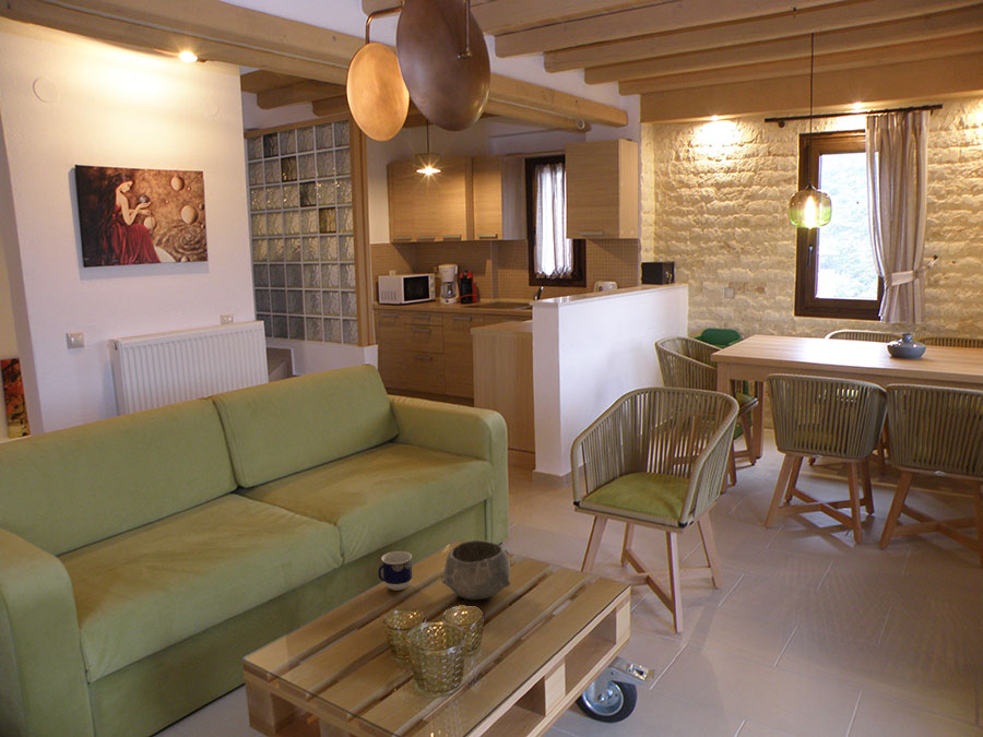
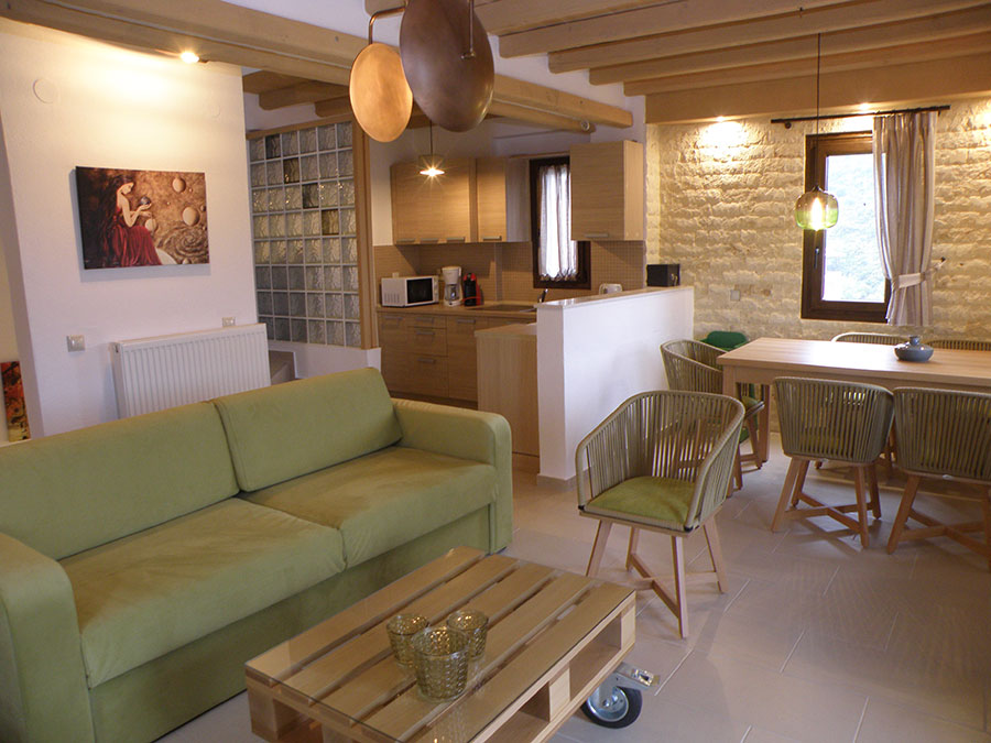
- bowl [440,539,511,601]
- cup [377,550,413,592]
